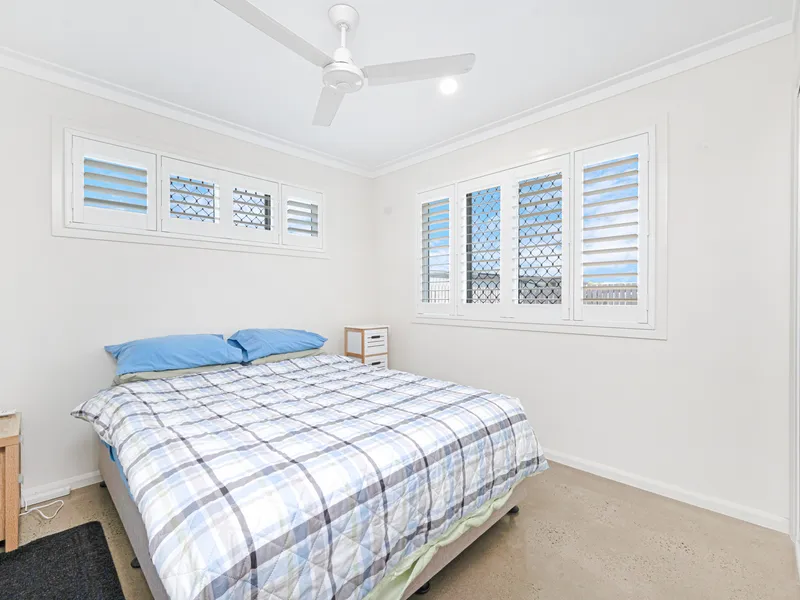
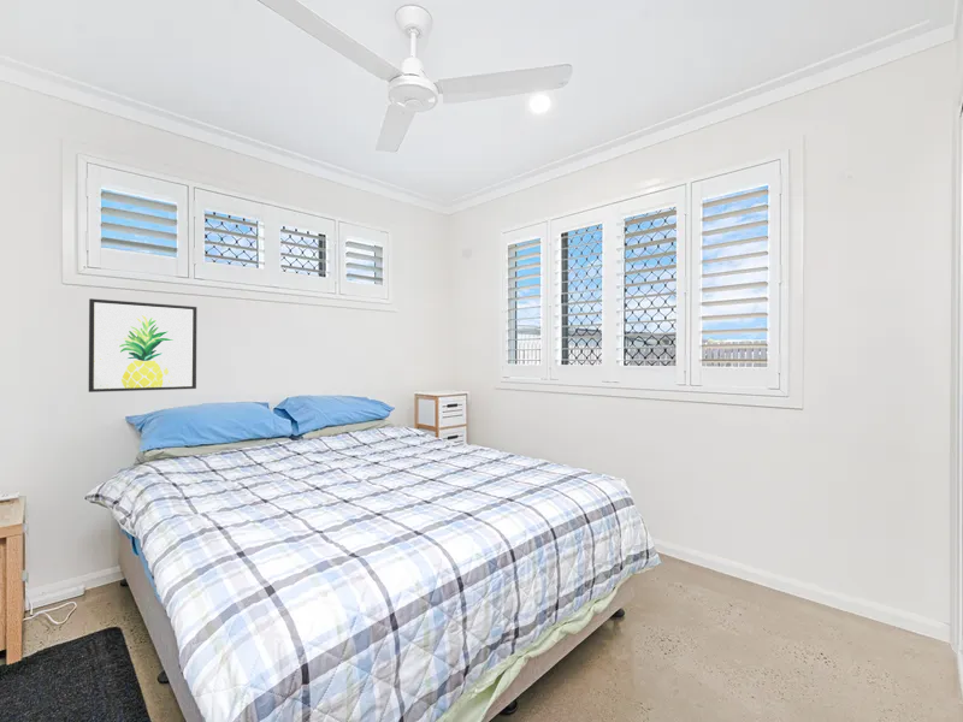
+ wall art [88,297,197,393]
